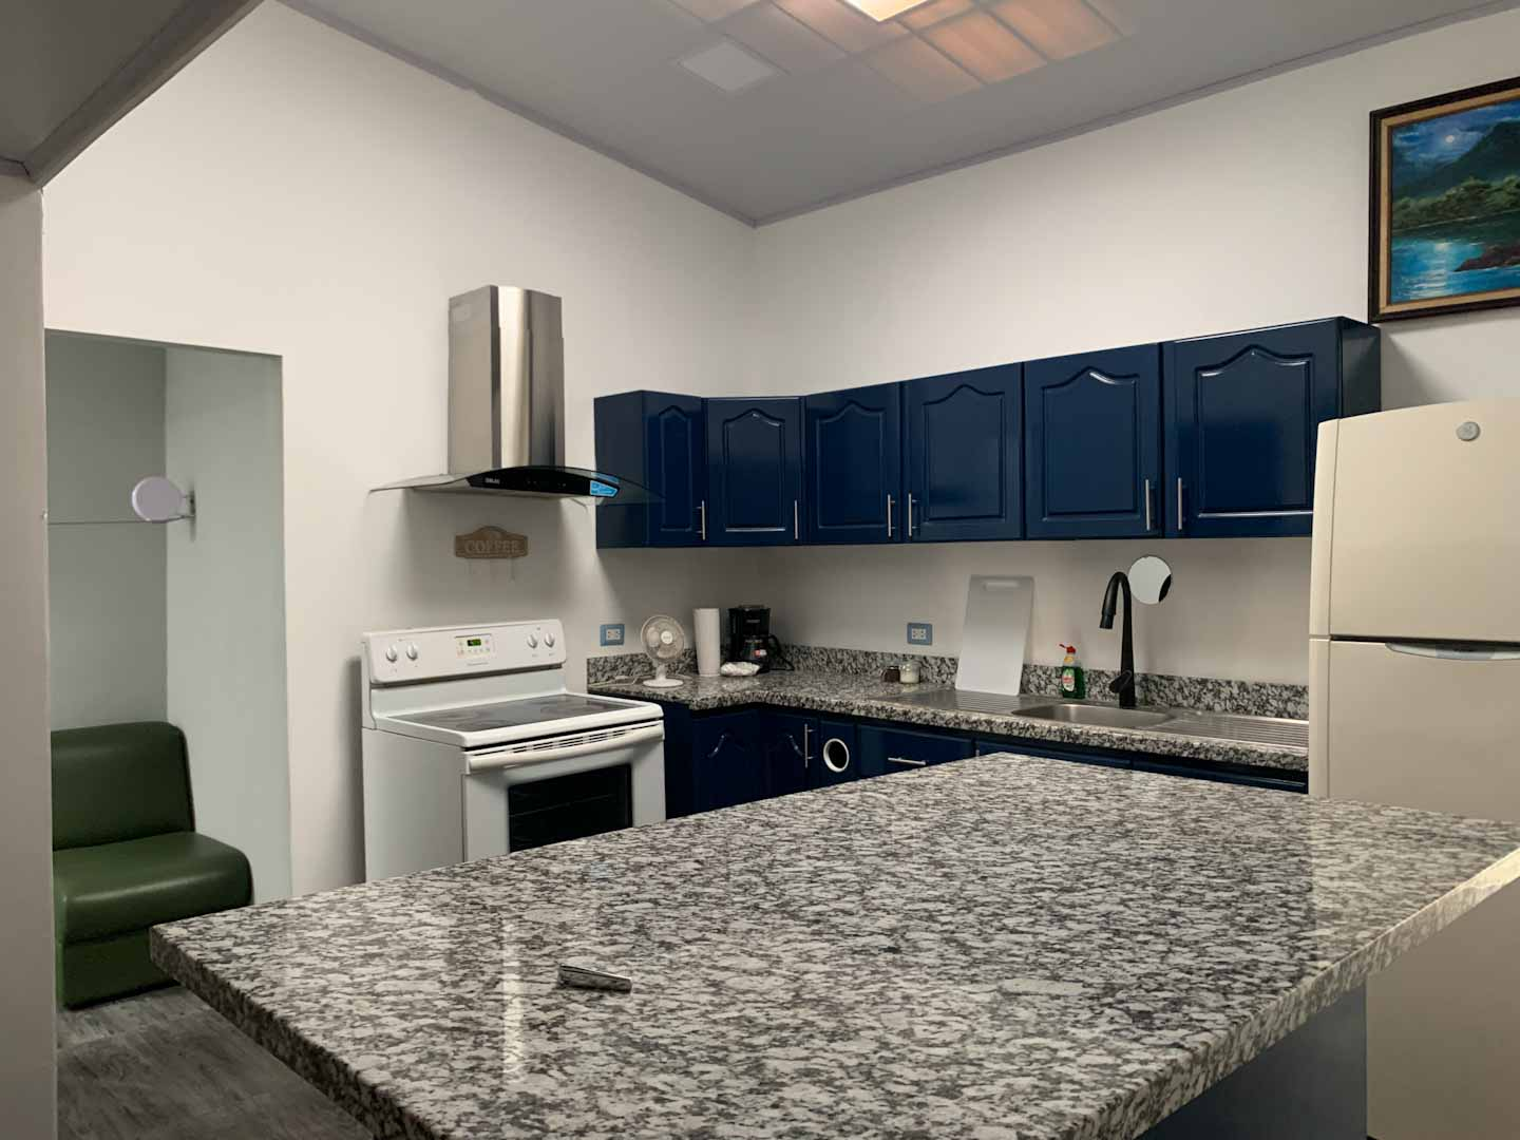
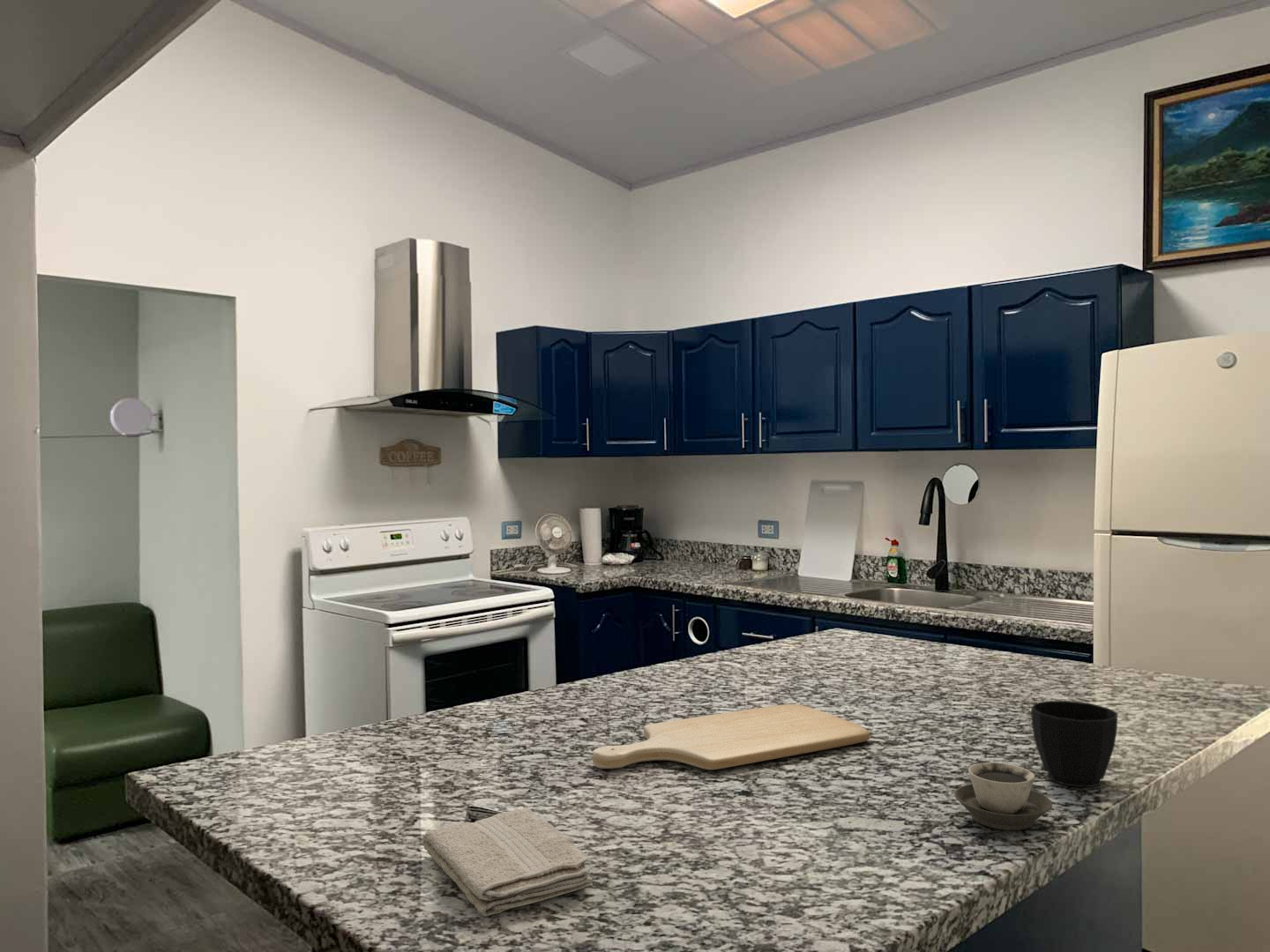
+ chopping board [592,703,870,770]
+ washcloth [421,807,594,917]
+ cup [953,762,1053,831]
+ cup [1030,700,1119,788]
